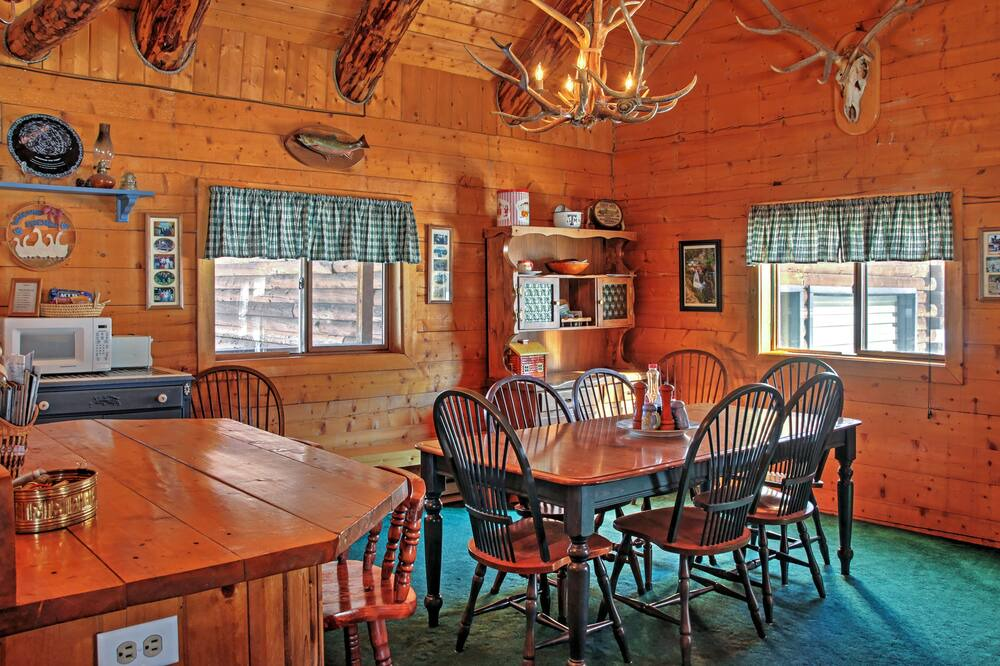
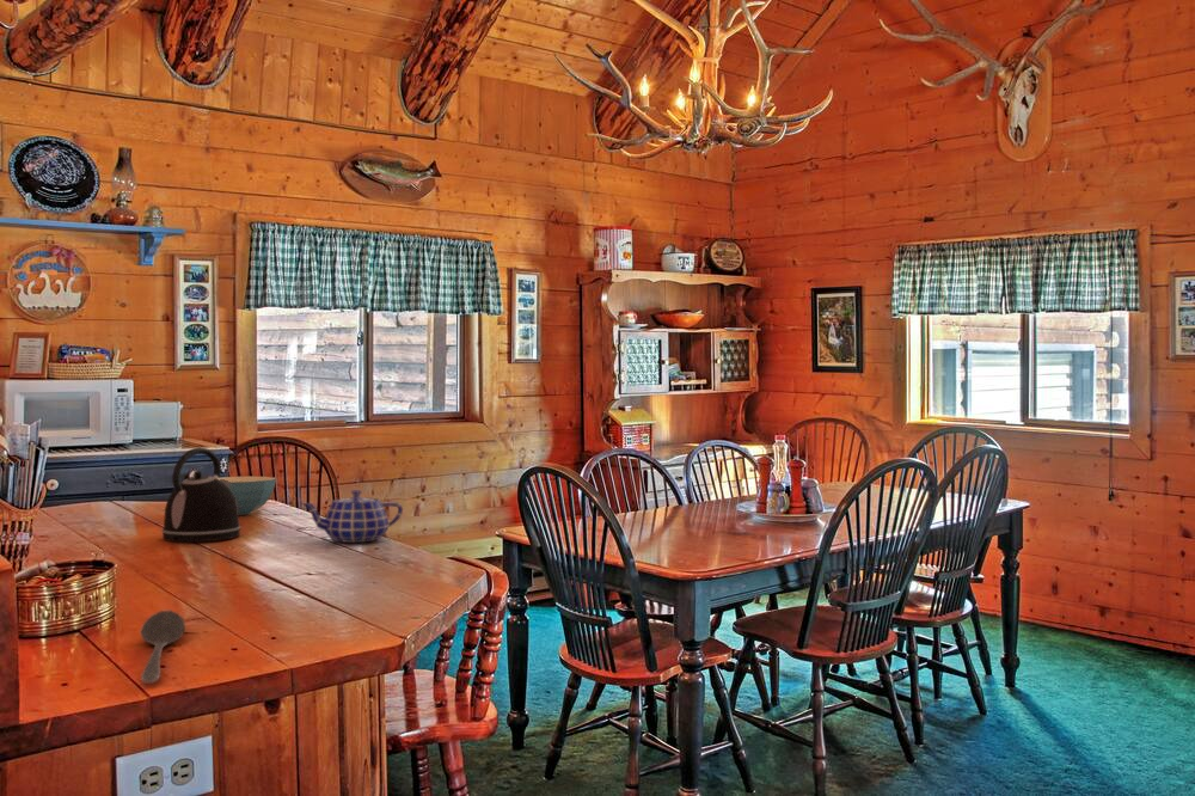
+ teapot [300,489,404,544]
+ cereal bowl [217,476,277,516]
+ kettle [160,446,243,543]
+ stirrer [139,610,186,685]
